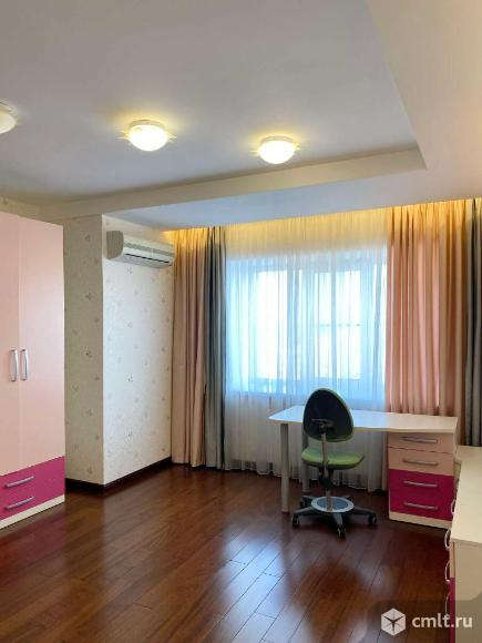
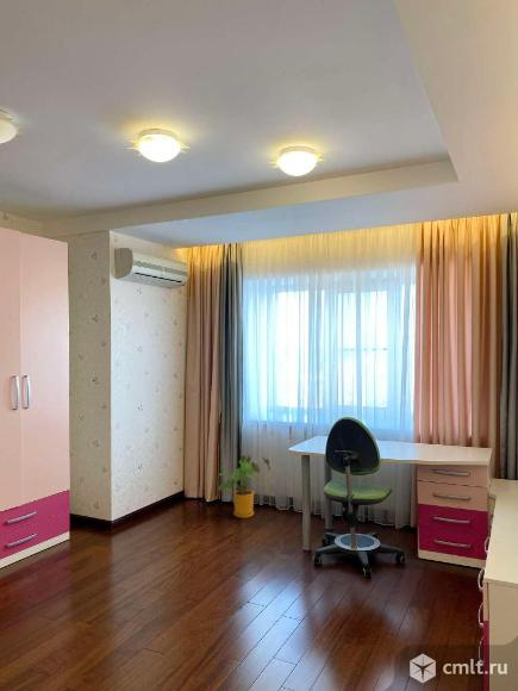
+ house plant [217,454,272,519]
